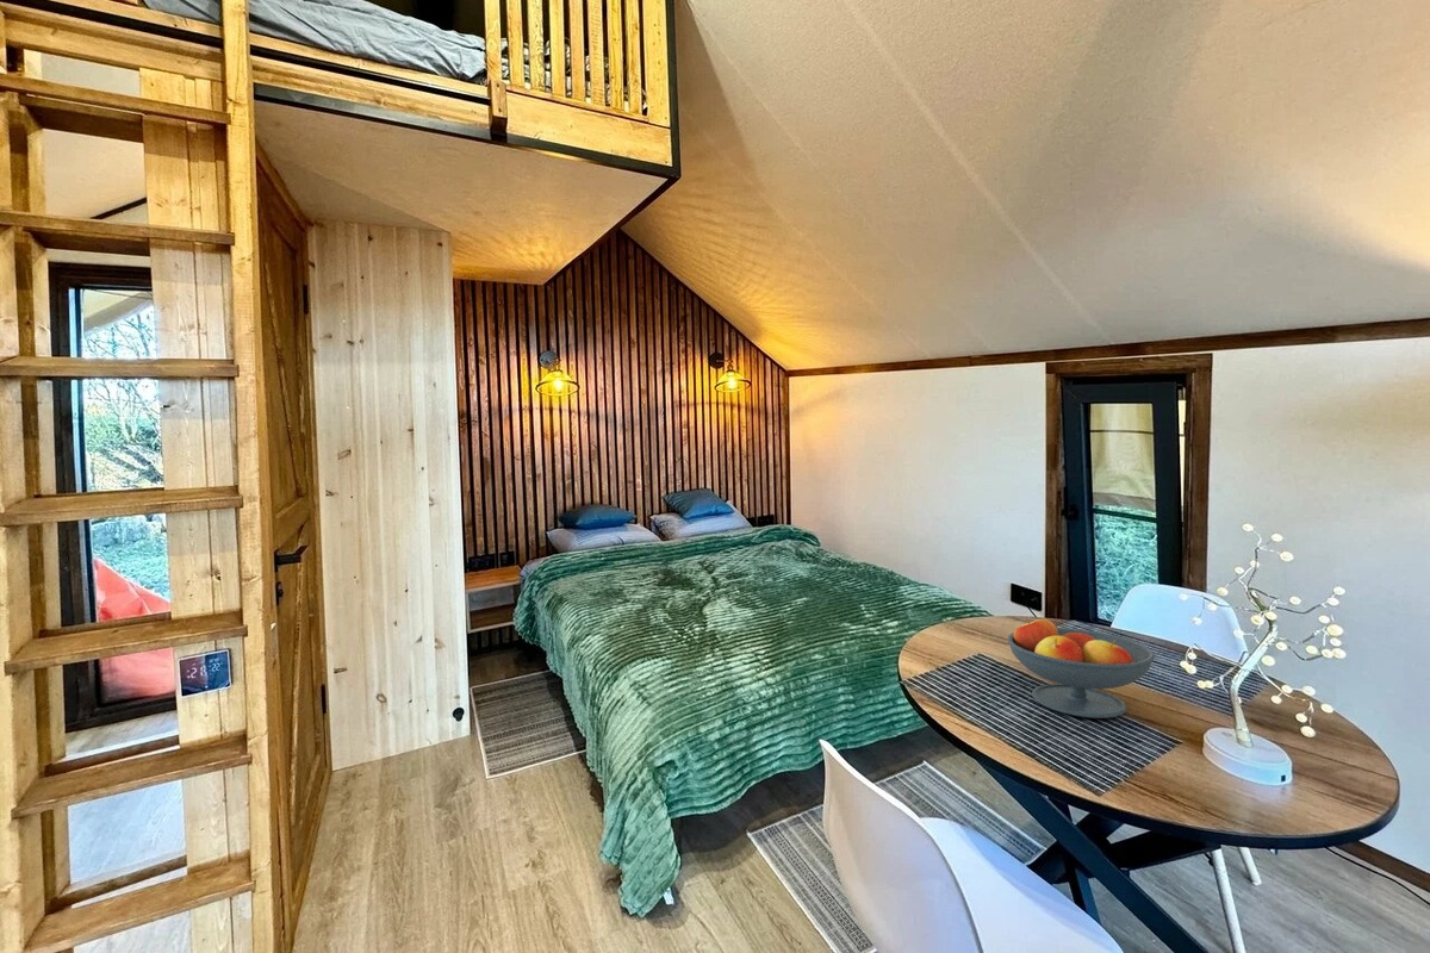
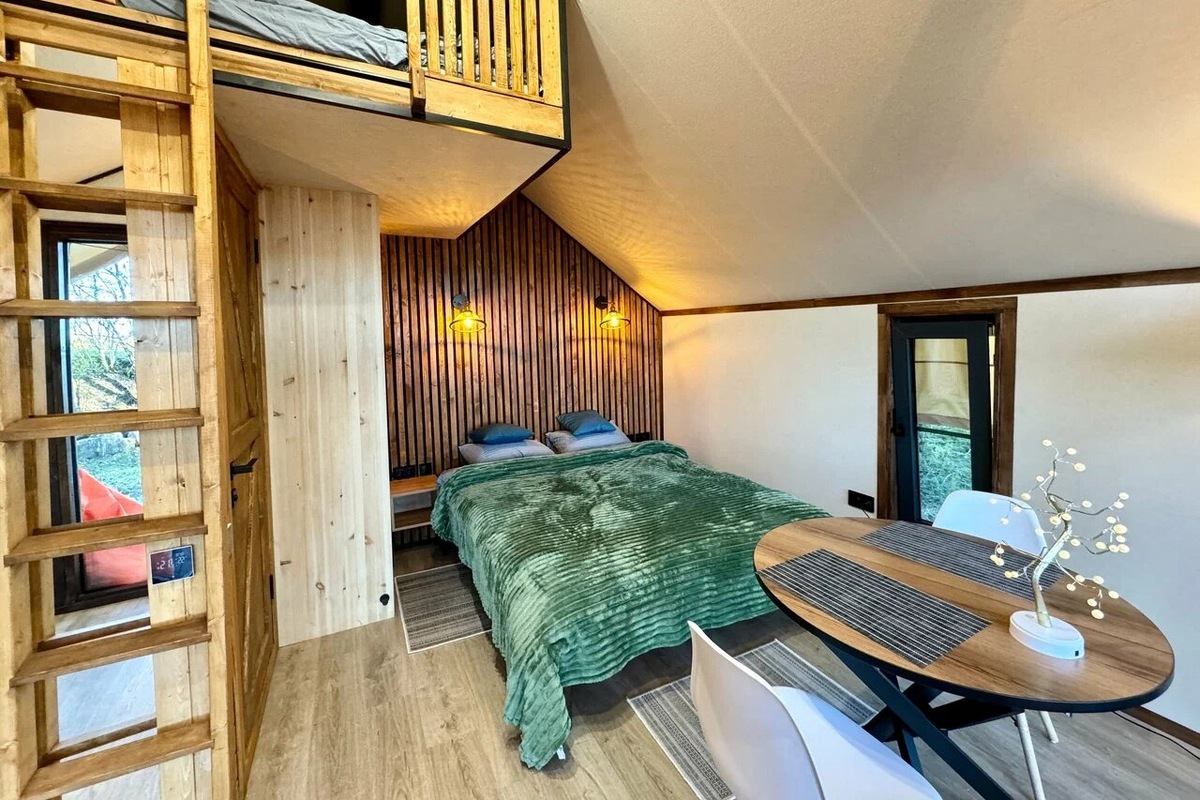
- fruit bowl [1007,616,1156,720]
